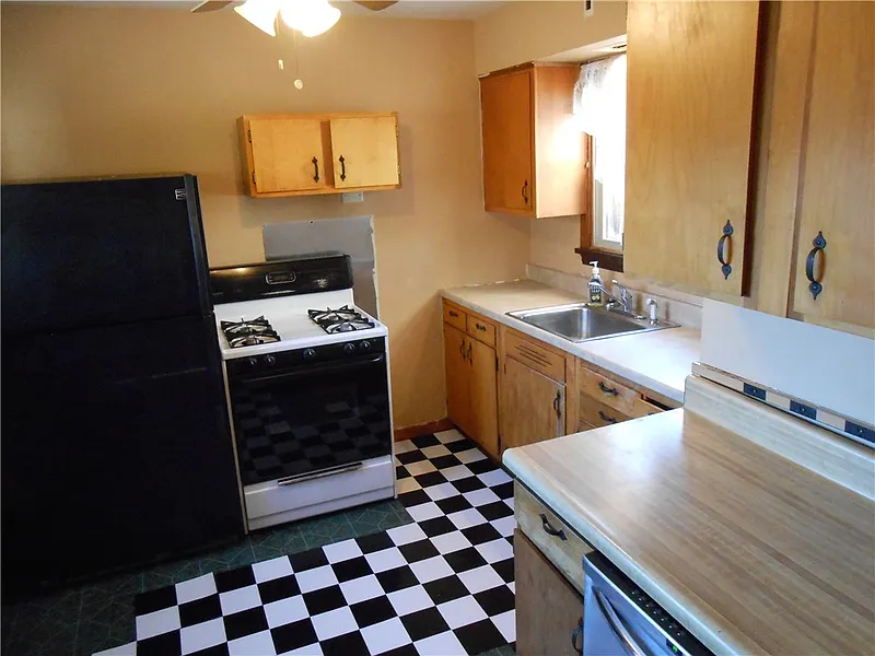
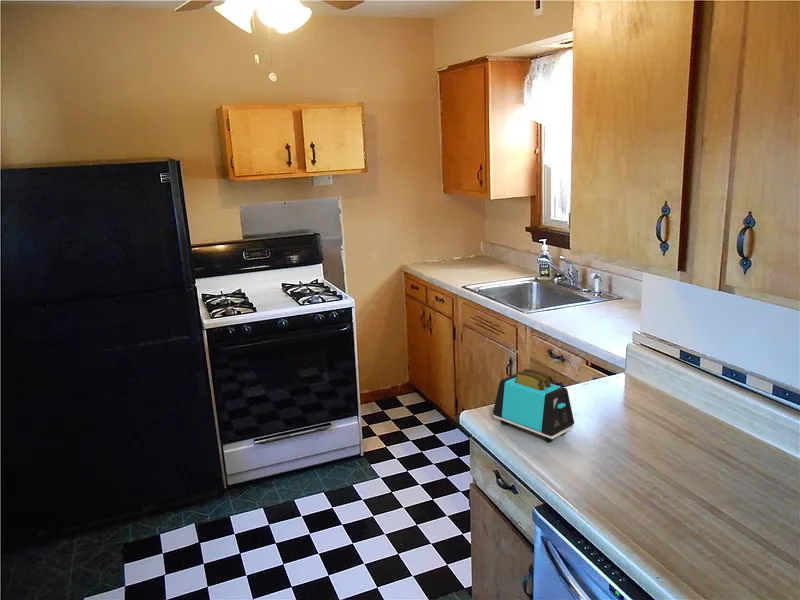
+ toaster [492,368,575,443]
